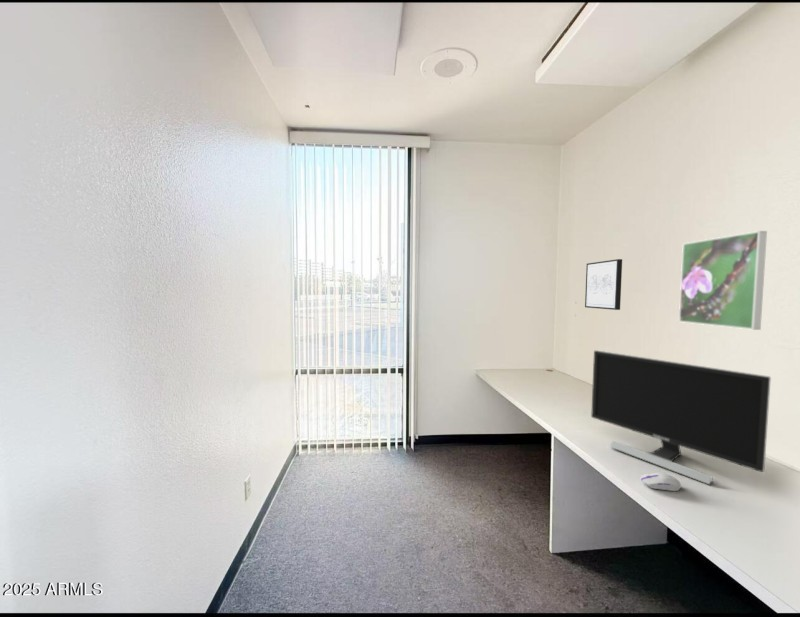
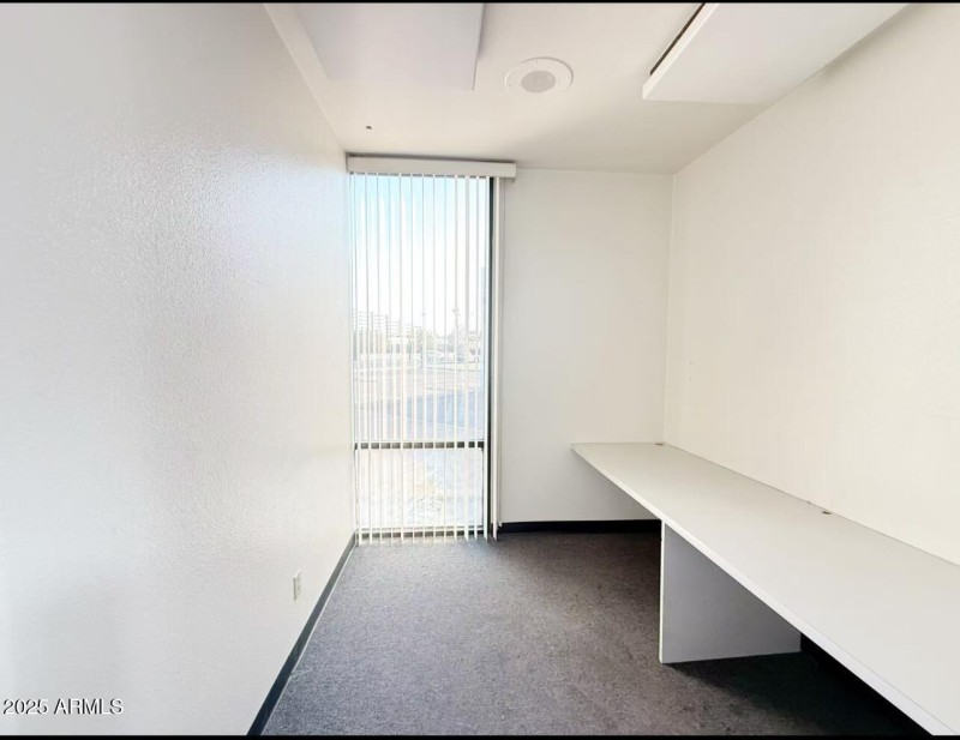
- computer mouse [640,472,682,492]
- monitor [590,349,772,485]
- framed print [678,230,768,331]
- wall art [584,258,623,311]
